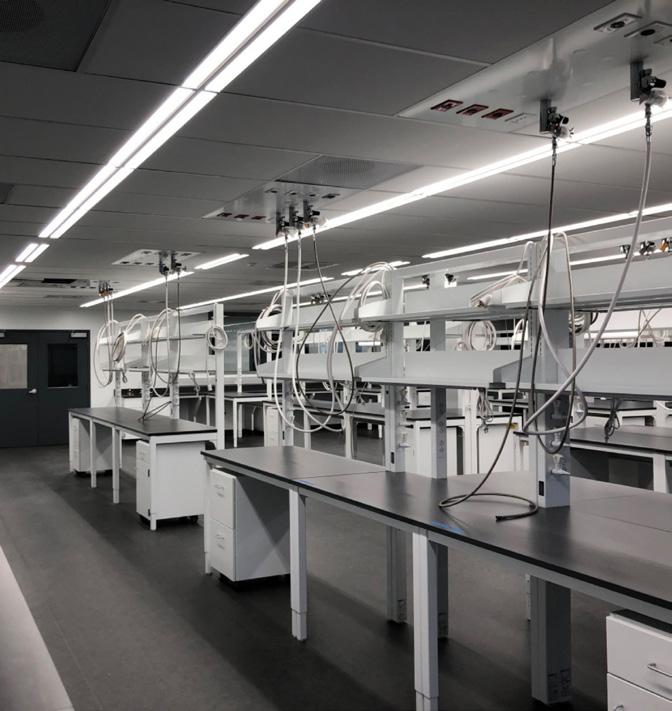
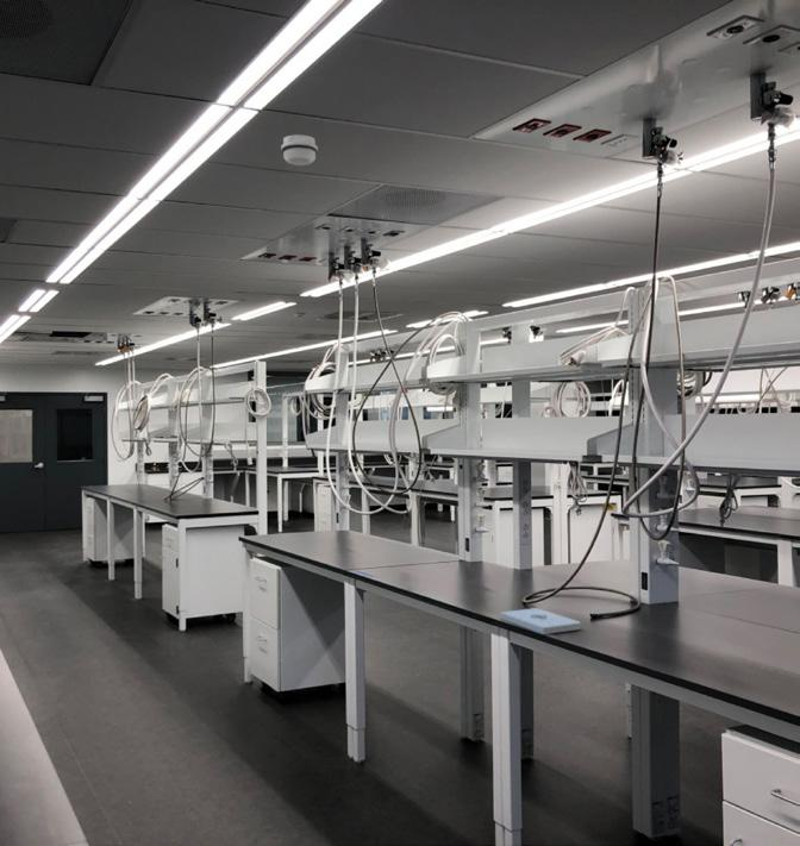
+ notepad [499,607,582,635]
+ smoke detector [280,133,319,167]
